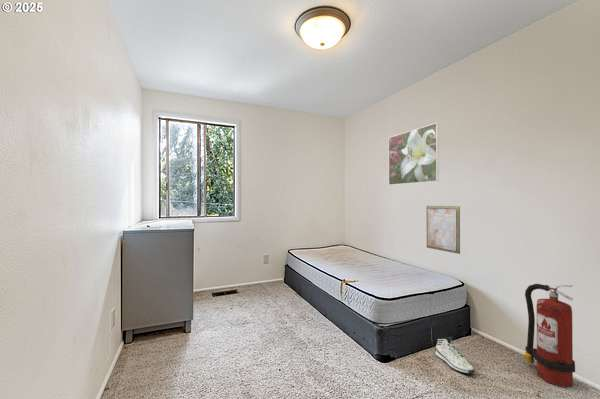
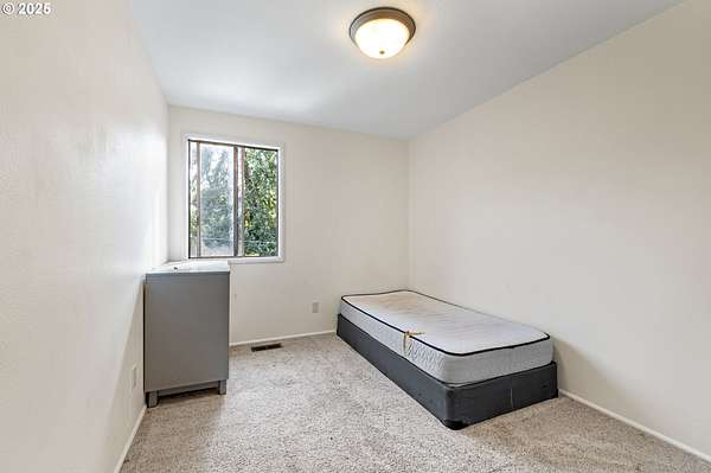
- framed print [388,122,440,186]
- fire extinguisher [523,283,576,388]
- sneaker [435,336,475,375]
- wall art [425,205,461,255]
